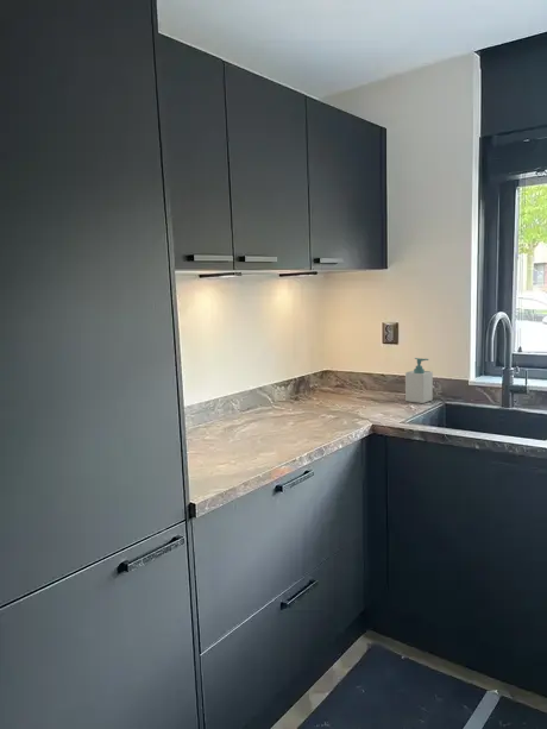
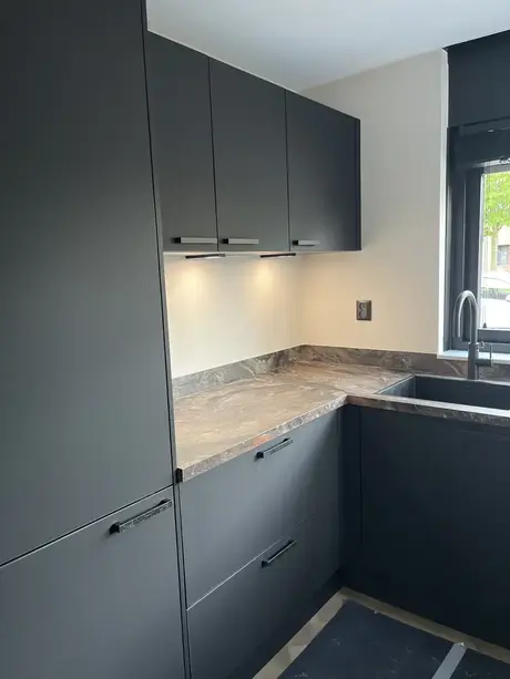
- soap bottle [404,357,434,404]
